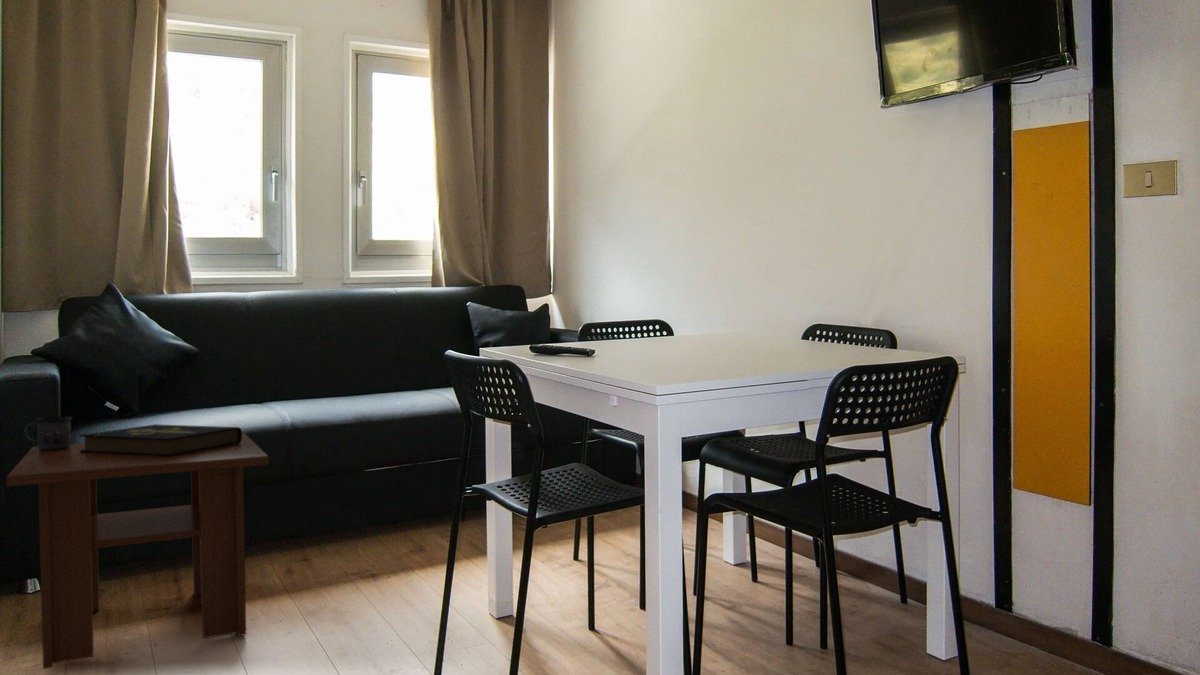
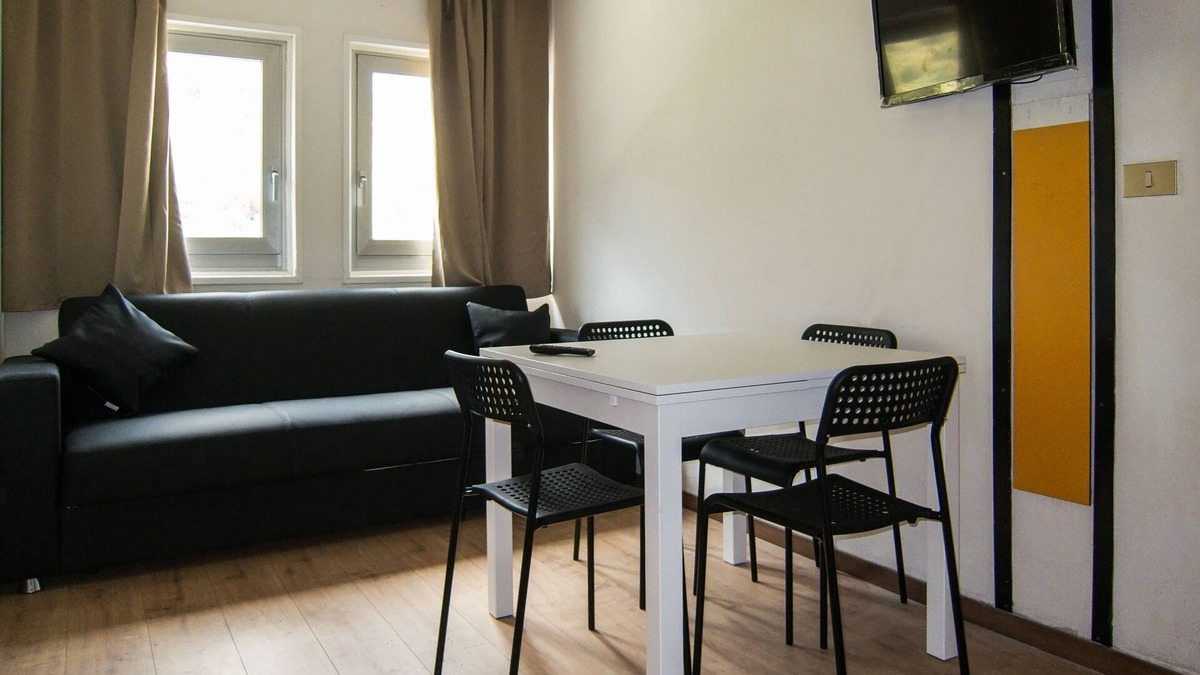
- coffee table [6,432,270,670]
- book [79,423,243,457]
- mug [23,416,73,451]
